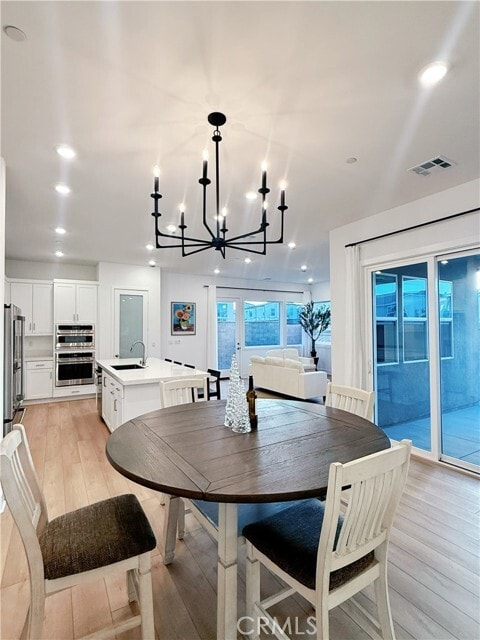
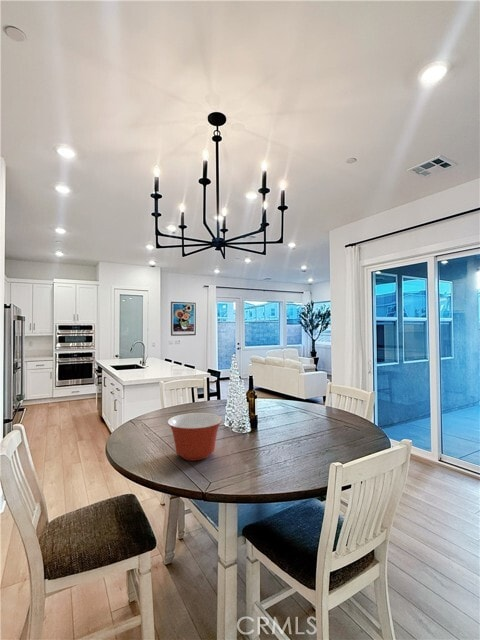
+ mixing bowl [166,412,224,462]
